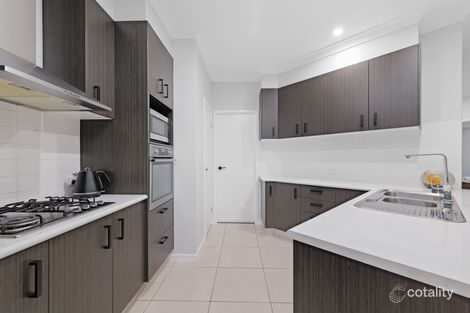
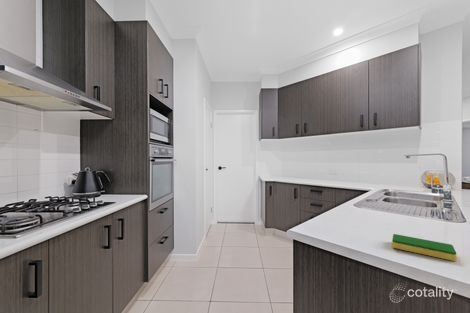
+ dish sponge [391,233,457,262]
